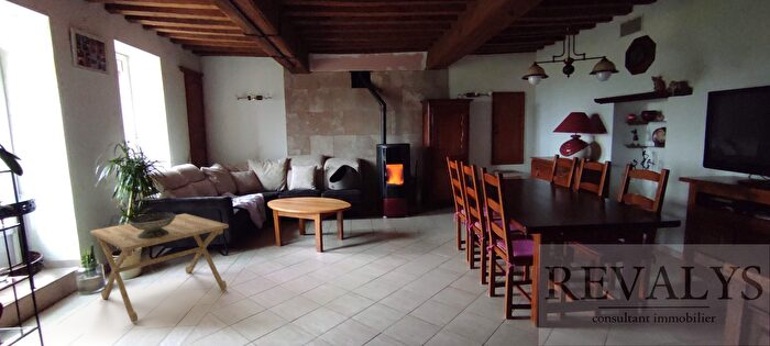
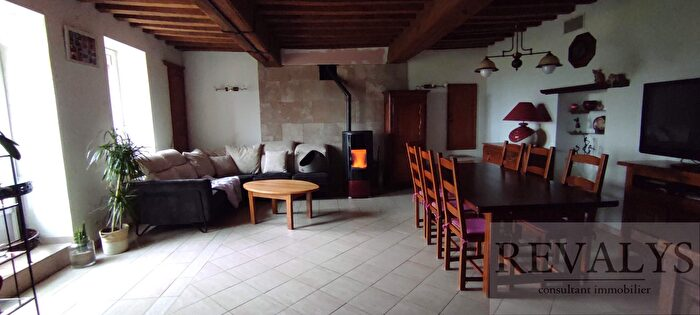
- side table [89,213,230,324]
- decorative bowl [128,211,176,238]
